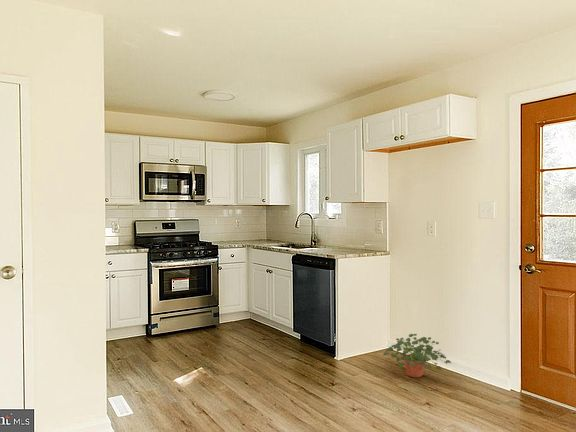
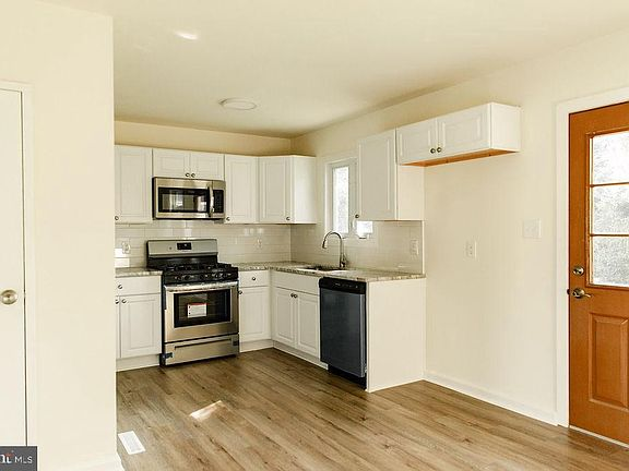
- potted plant [382,333,452,378]
